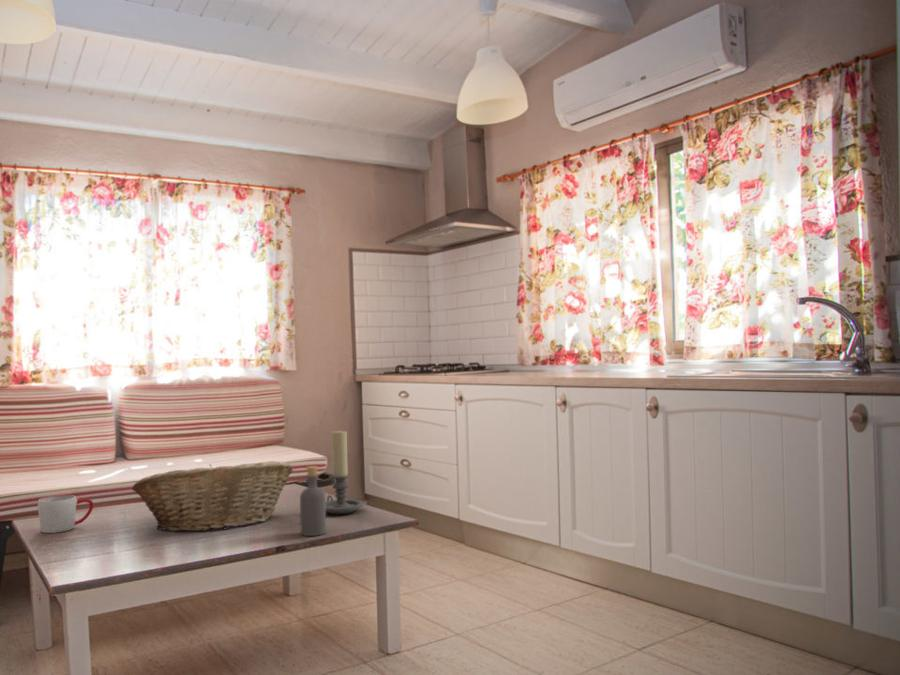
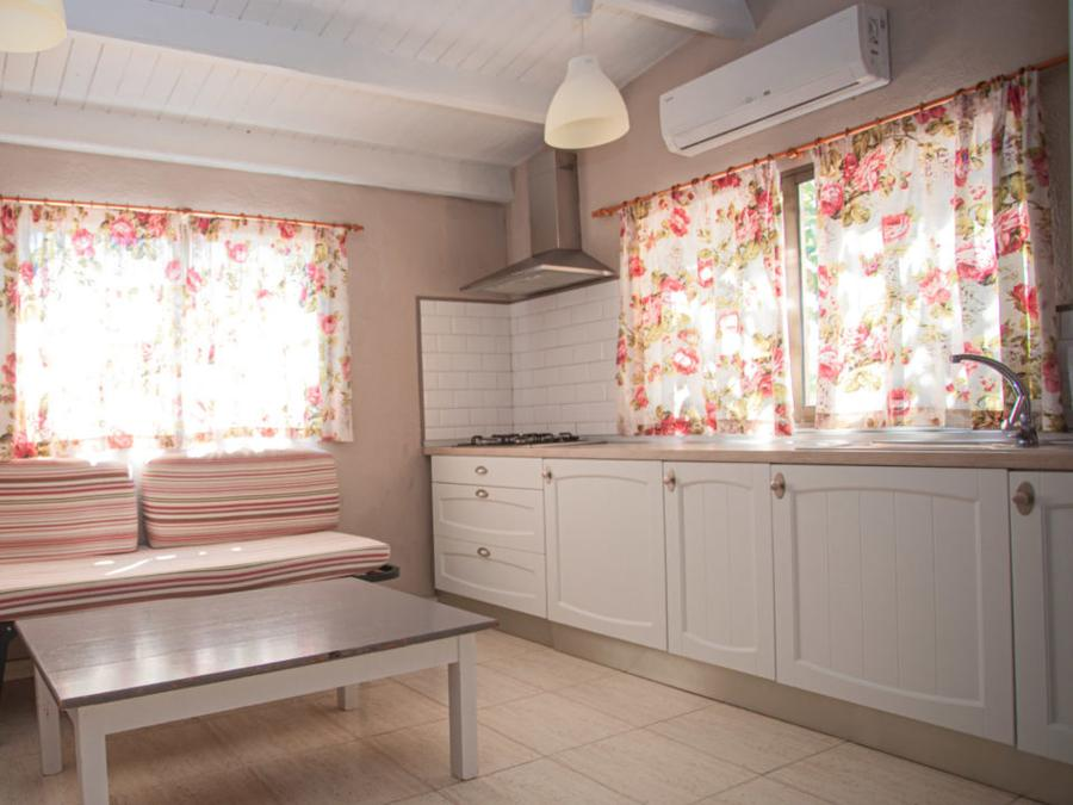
- mug [37,494,94,534]
- fruit basket [131,460,294,532]
- bottle [299,465,327,537]
- candle holder [325,429,364,515]
